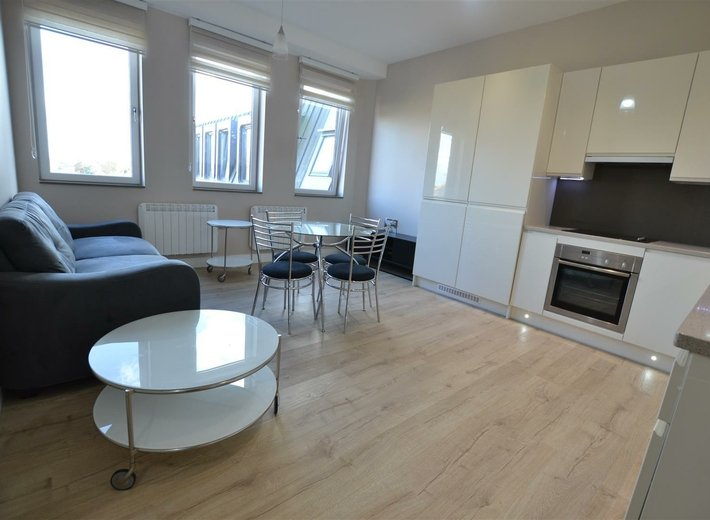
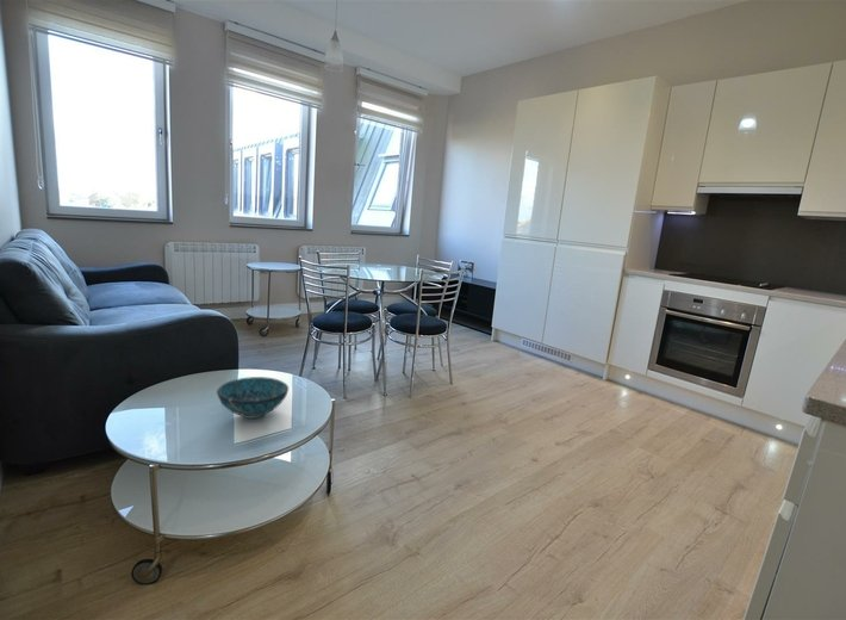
+ decorative bowl [216,376,290,420]
